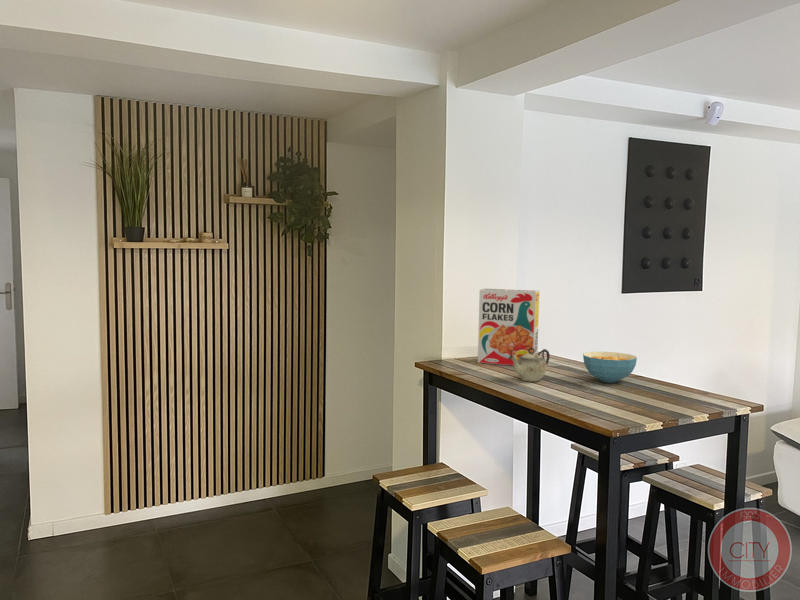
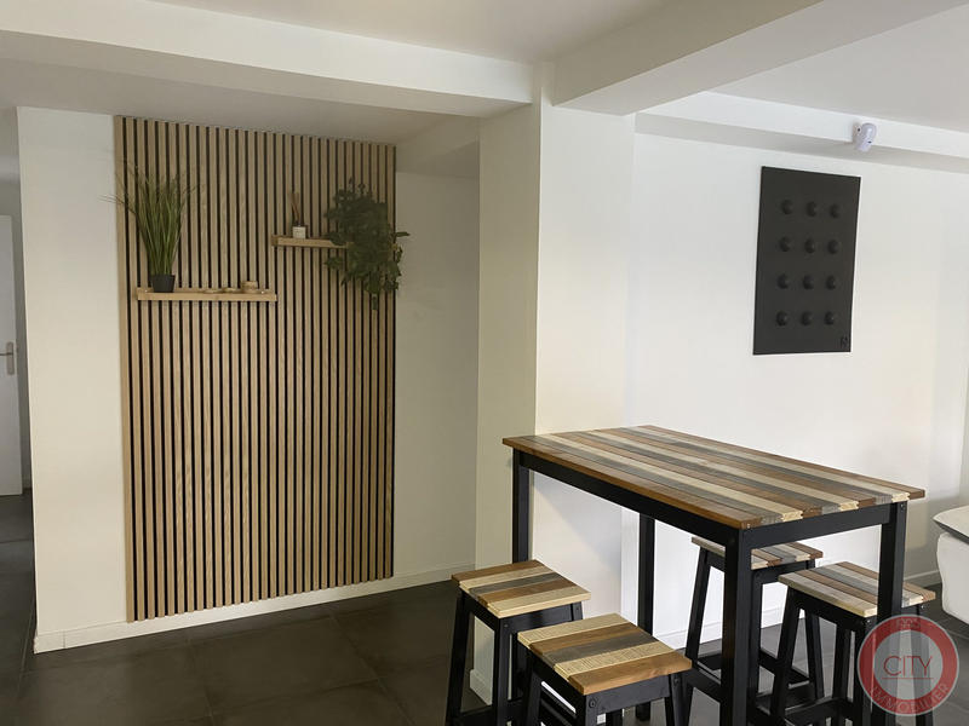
- cereal bowl [582,351,638,384]
- teapot [508,348,551,383]
- cereal box [477,287,541,366]
